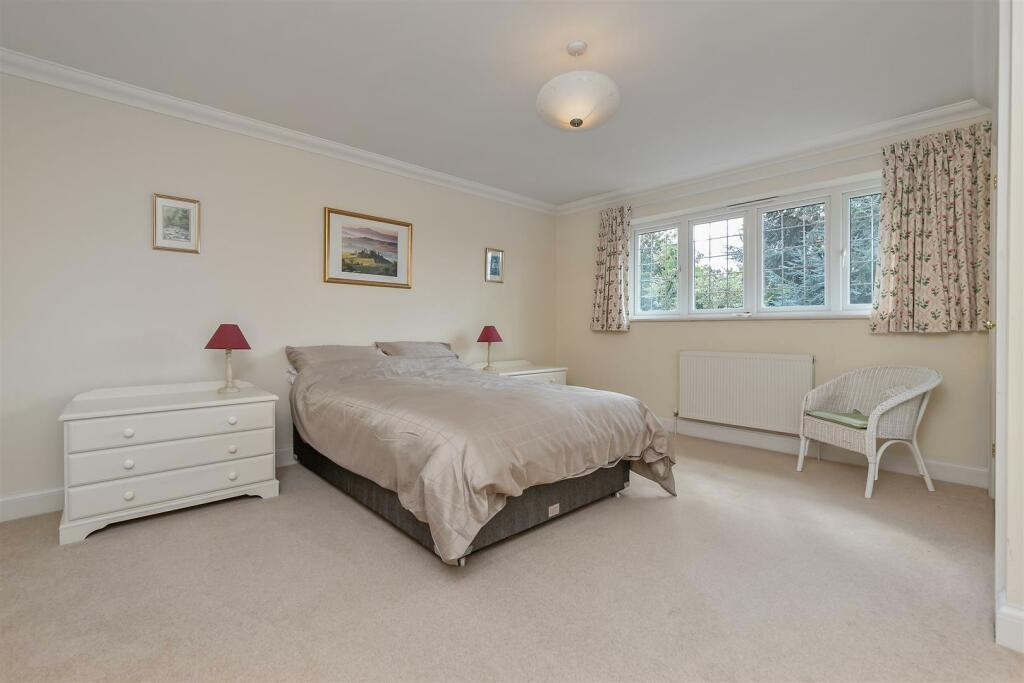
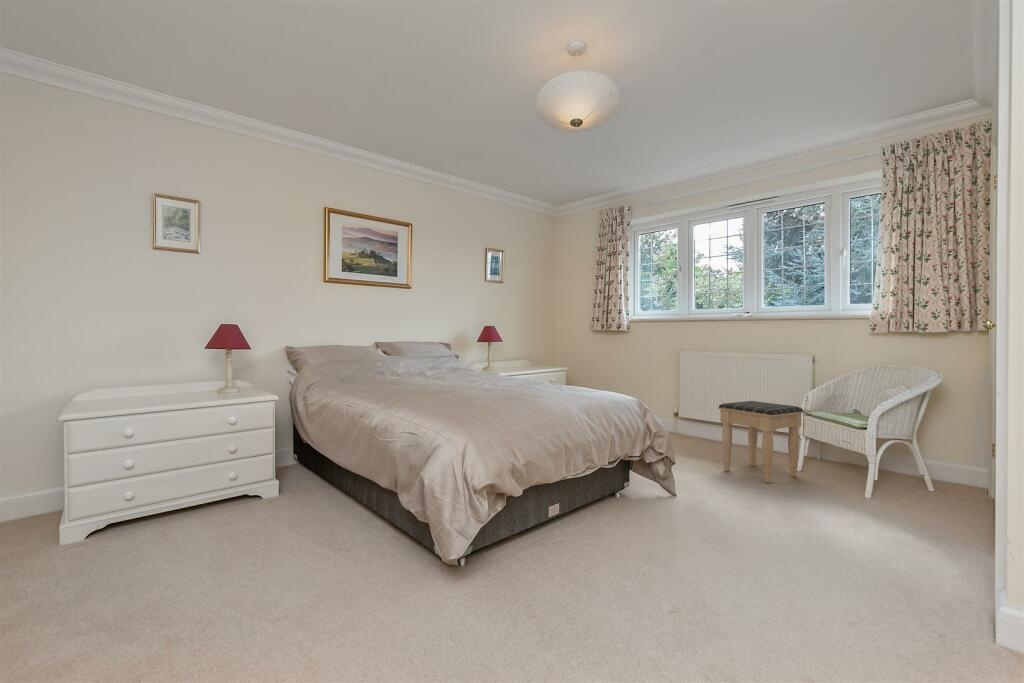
+ footstool [717,400,805,484]
